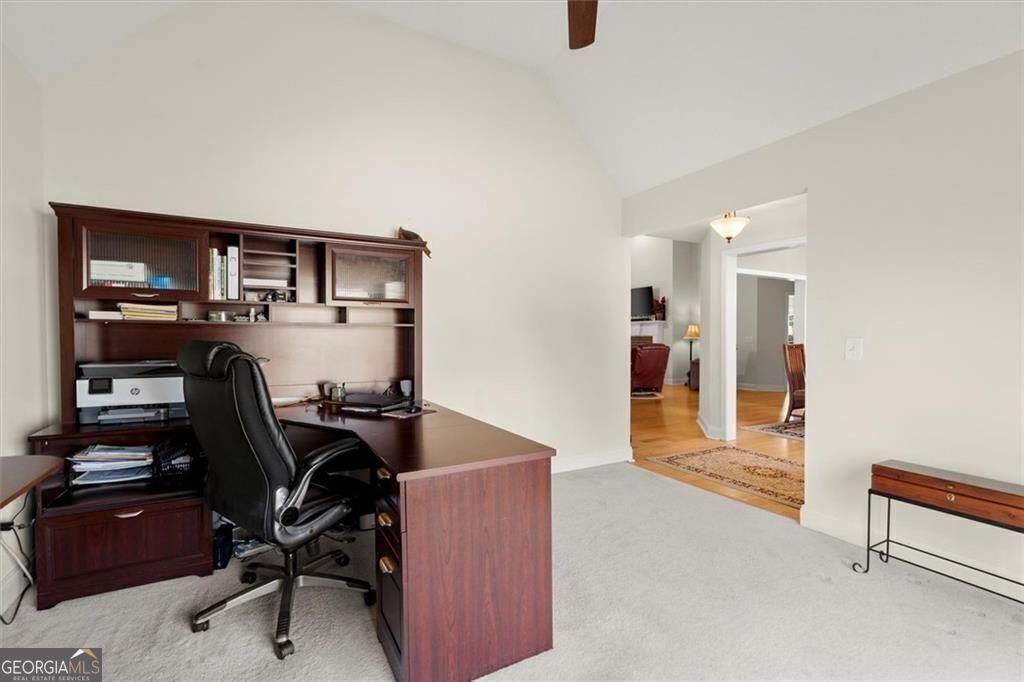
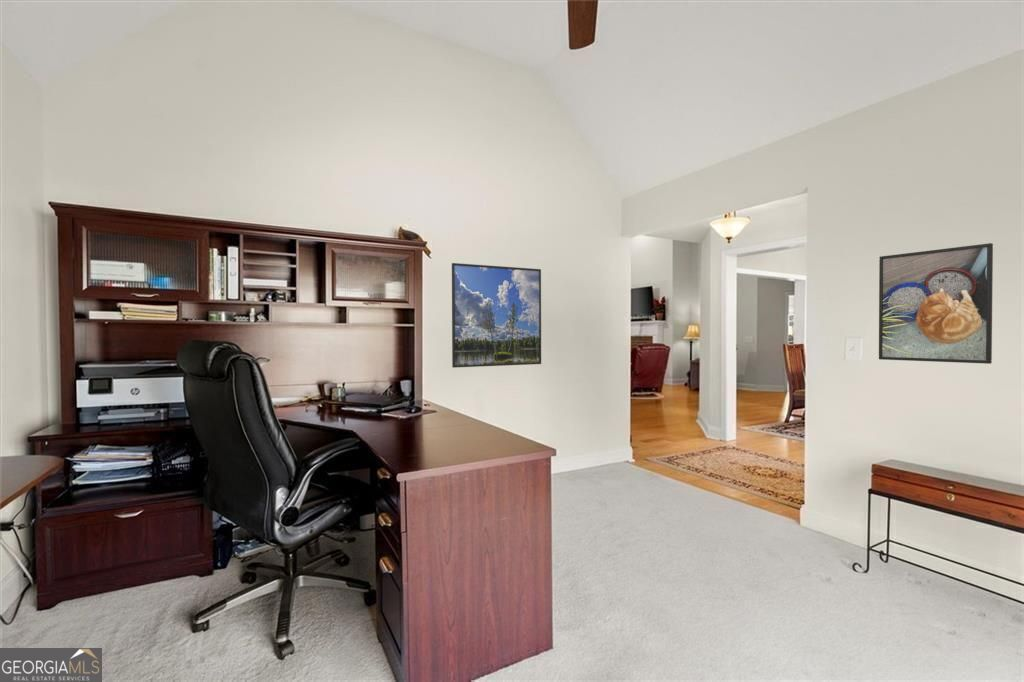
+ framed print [451,262,542,369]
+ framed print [878,242,994,365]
